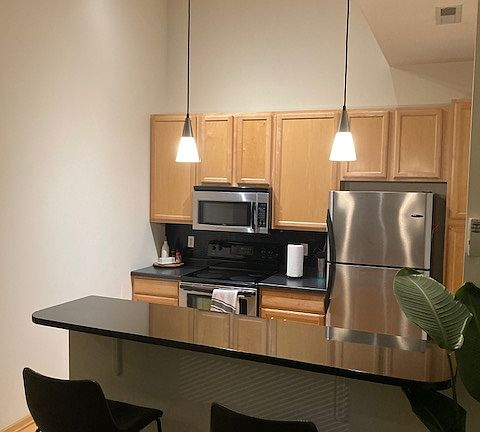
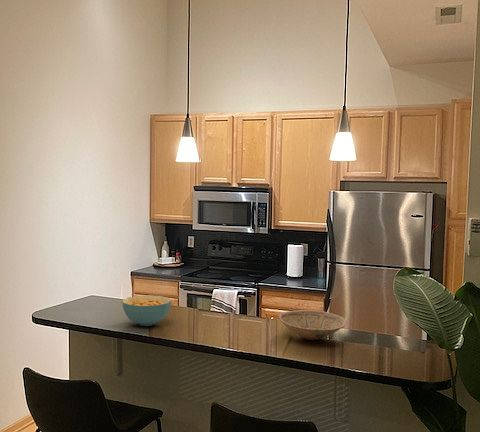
+ cereal bowl [121,294,172,327]
+ bowl [278,309,348,341]
